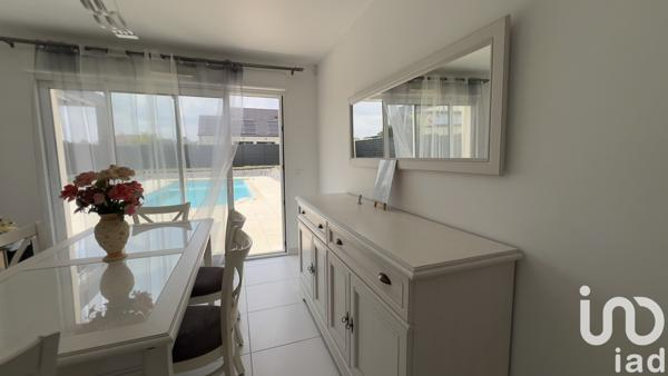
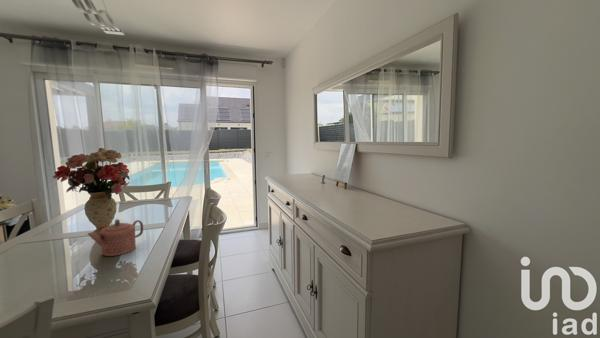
+ teapot [87,218,144,257]
